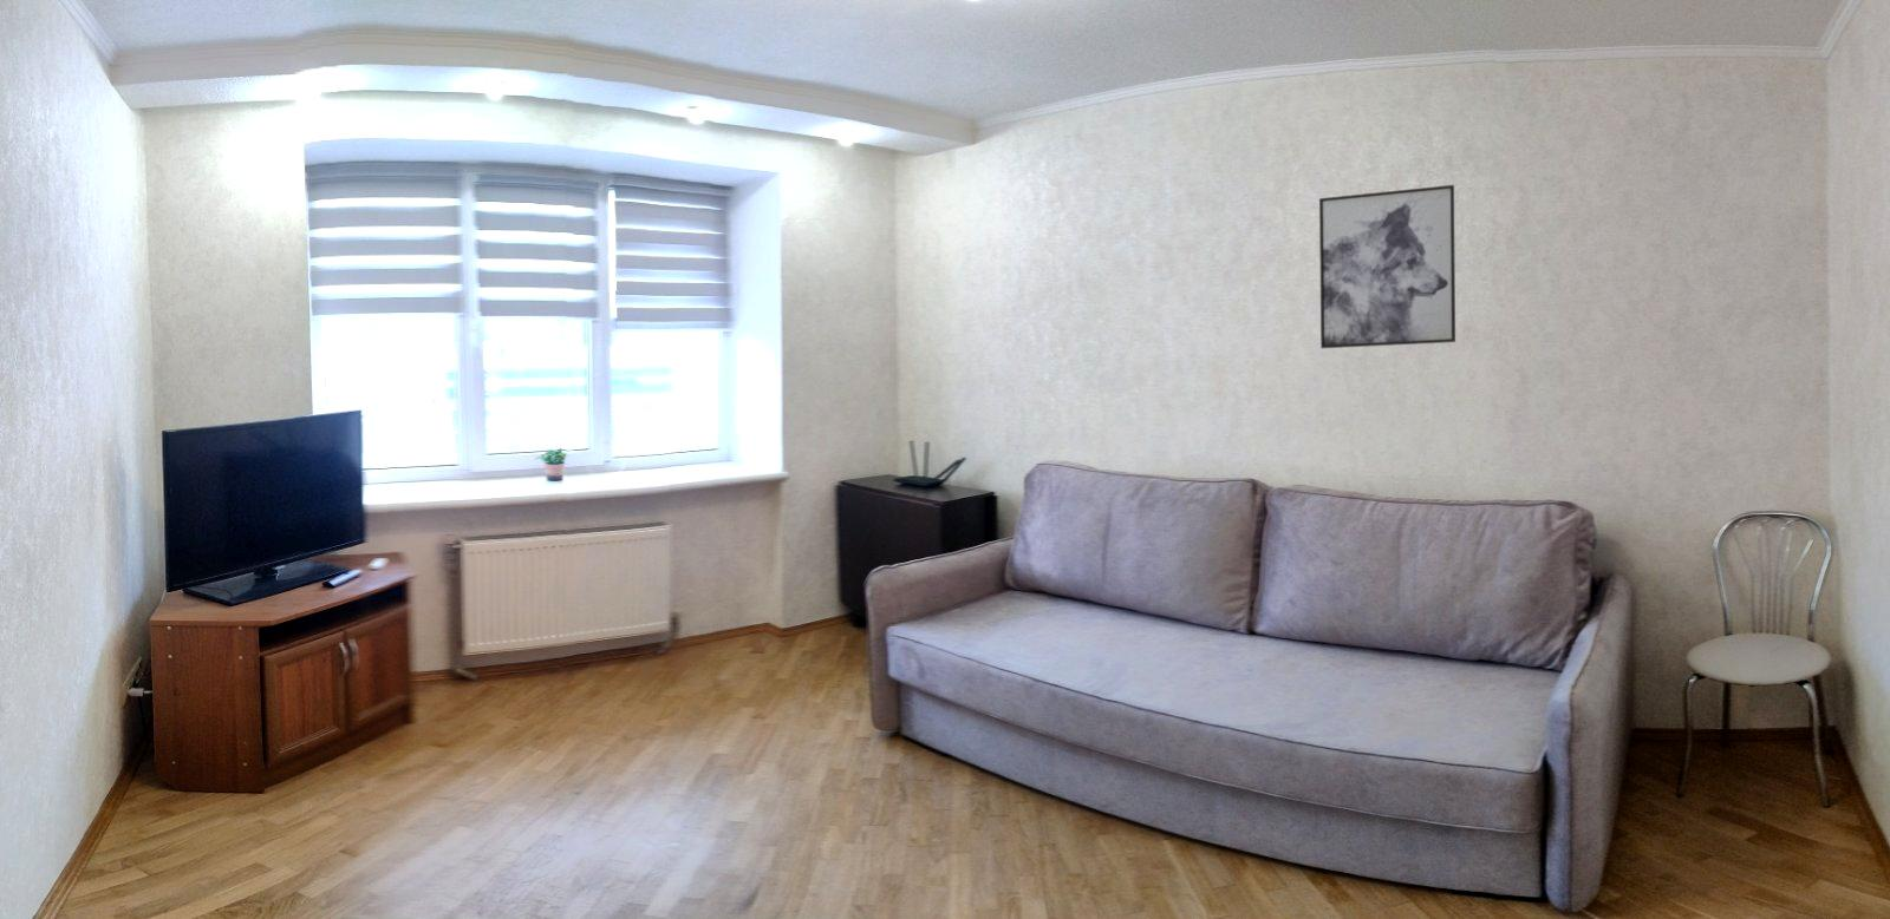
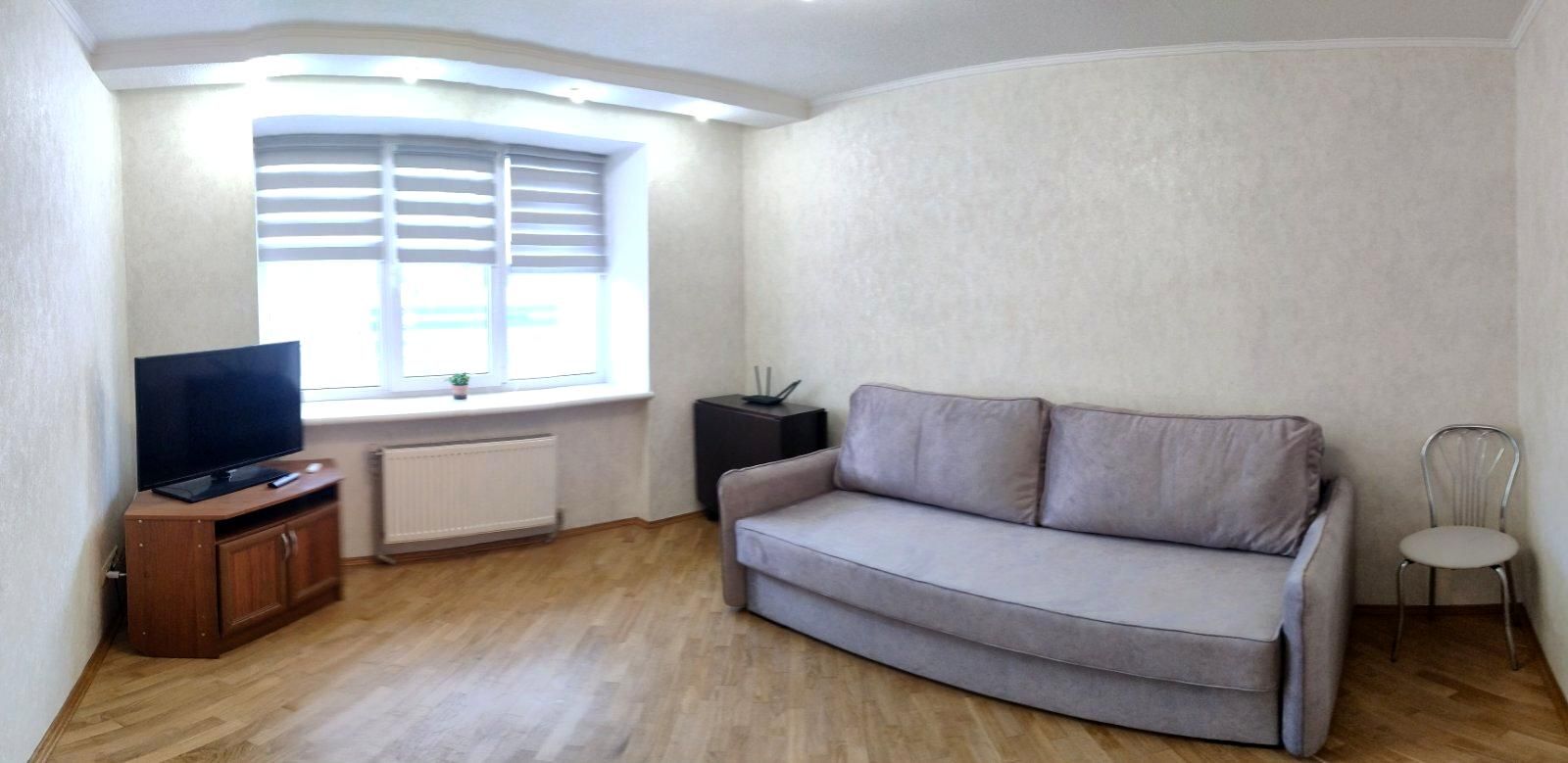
- wall art [1319,184,1456,349]
